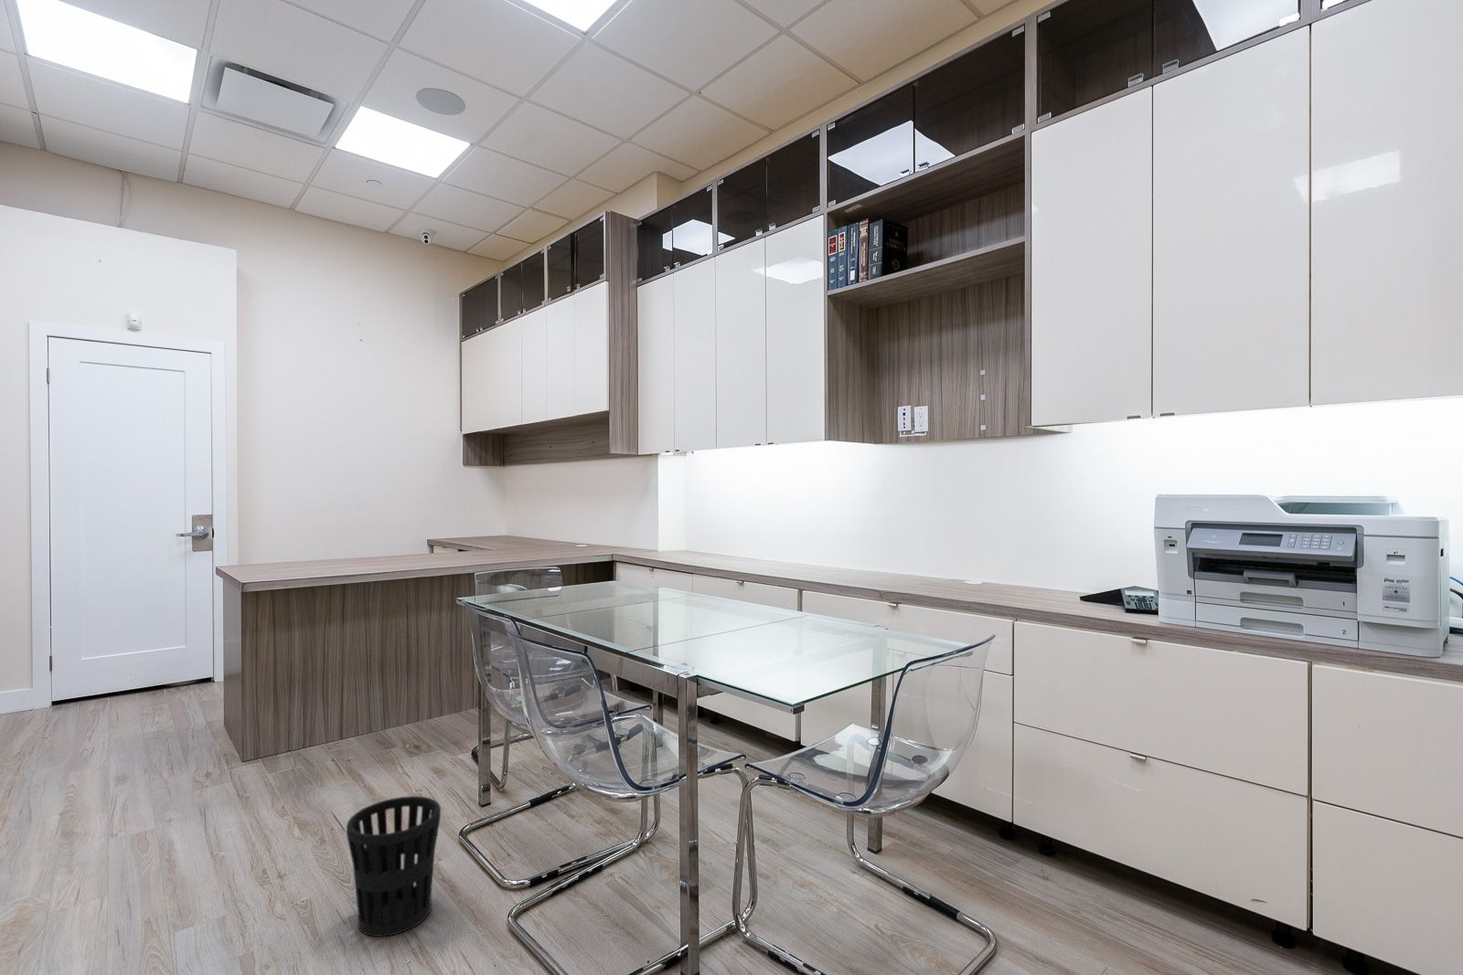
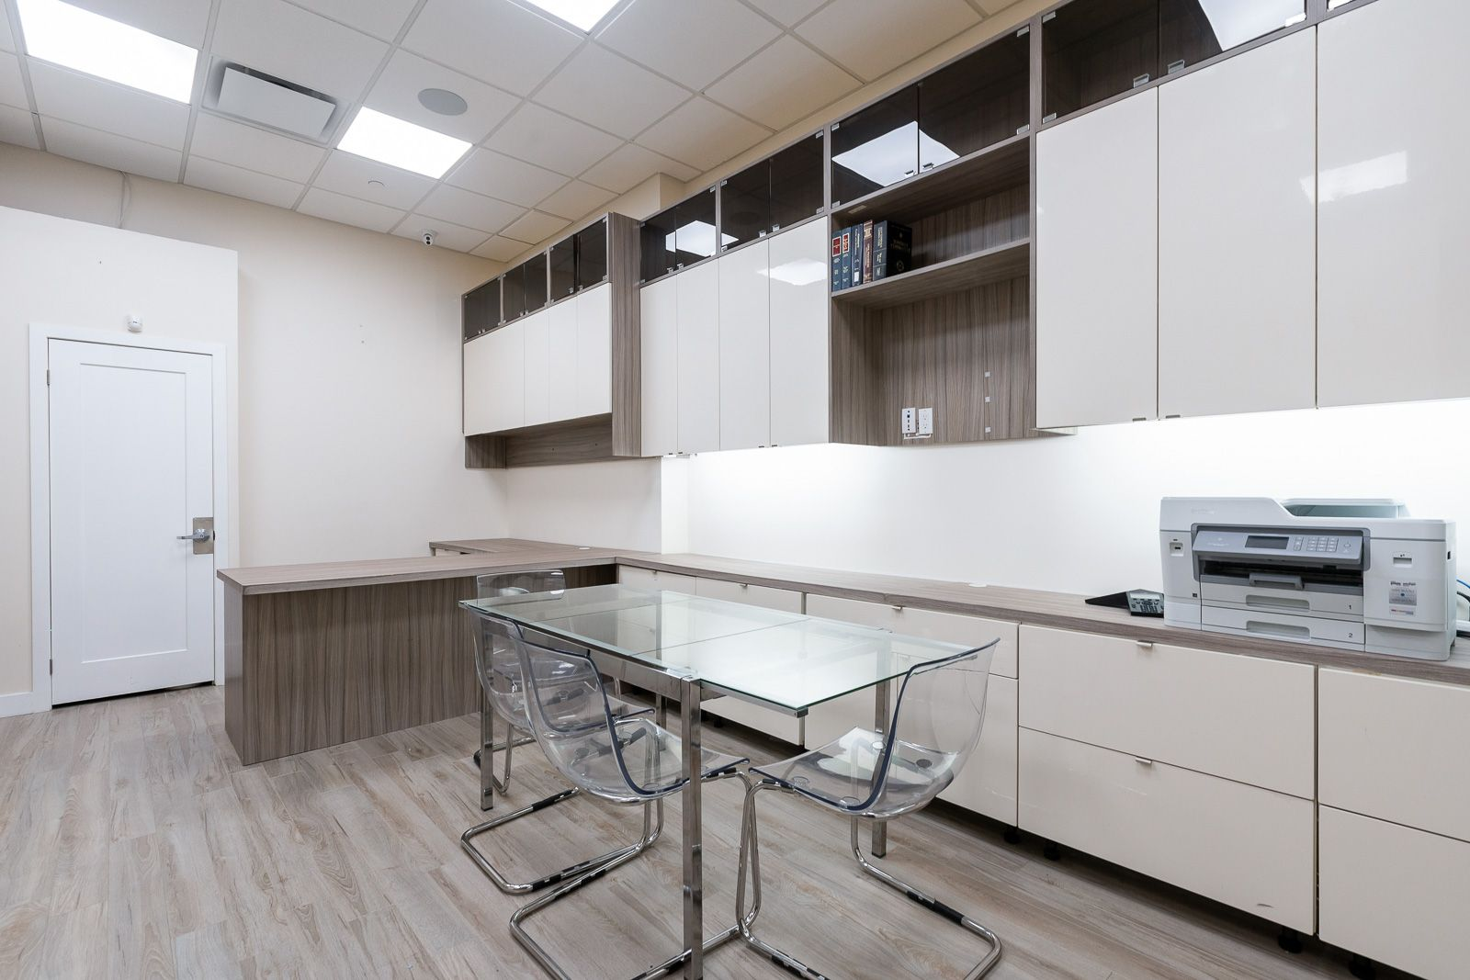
- wastebasket [346,795,442,938]
